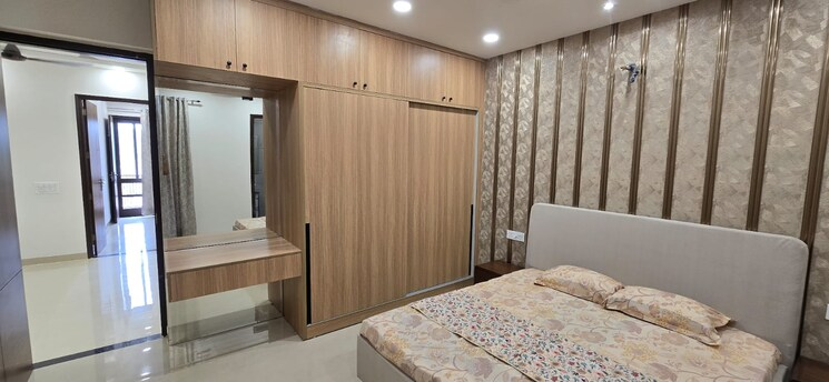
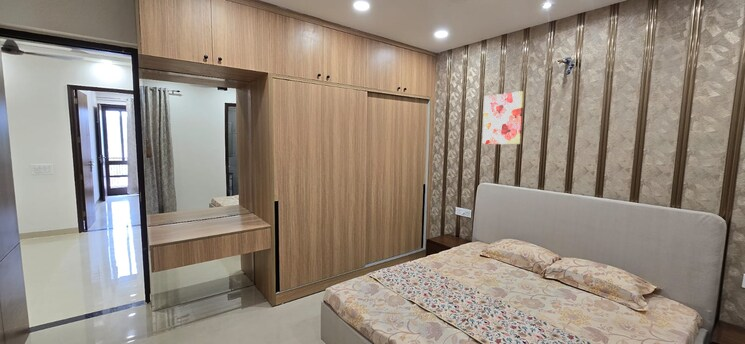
+ wall art [482,90,525,145]
